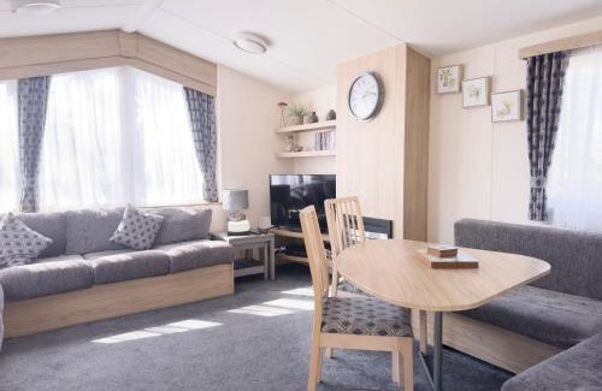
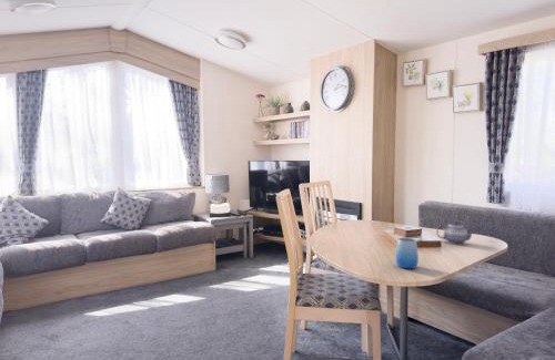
+ teapot [435,220,476,246]
+ cup [395,237,420,269]
